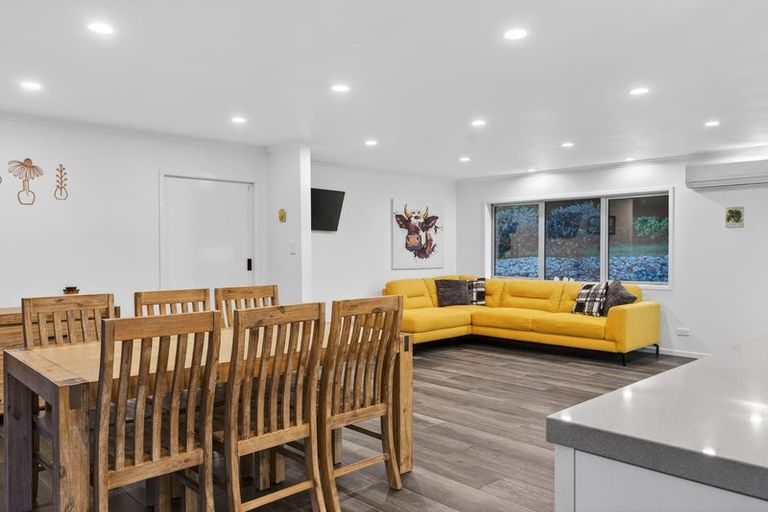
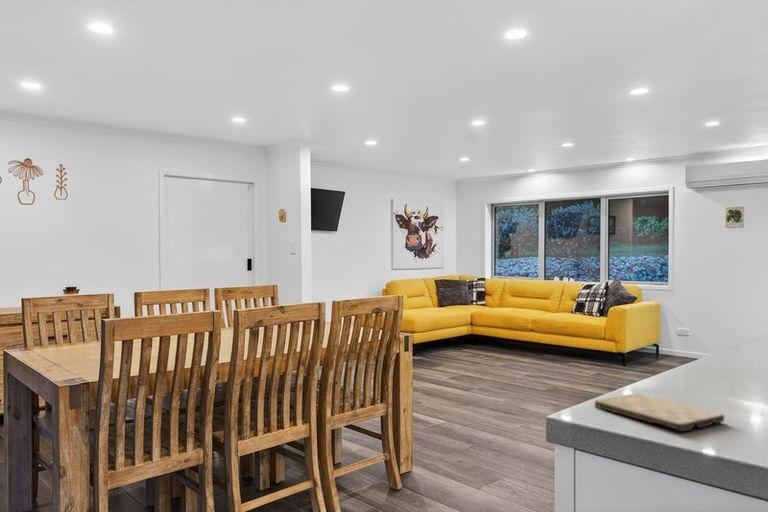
+ cutting board [594,392,725,433]
